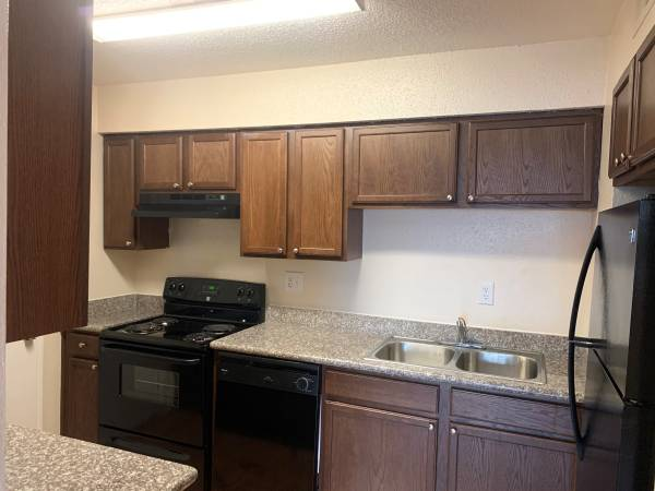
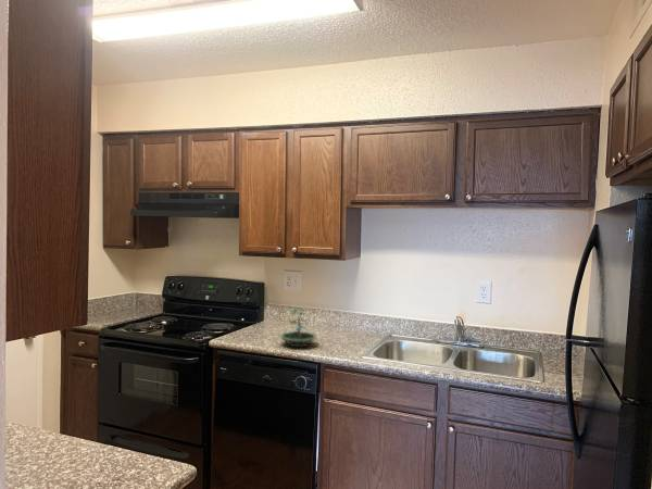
+ terrarium [279,306,318,349]
